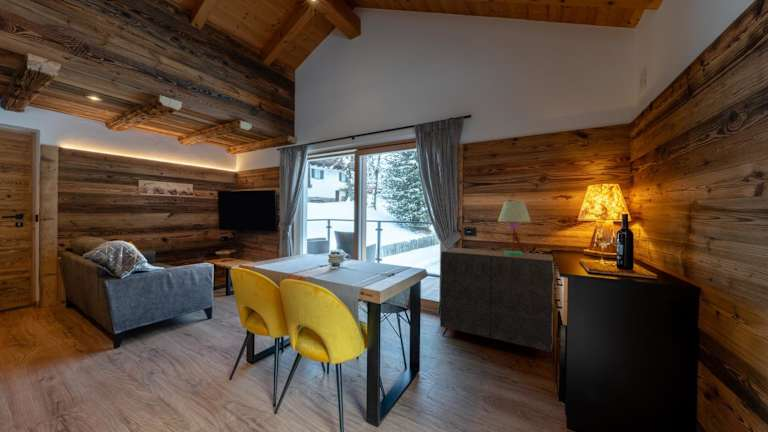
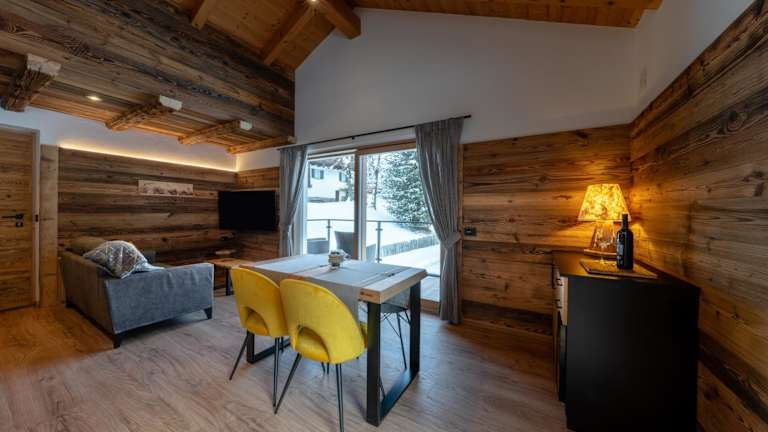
- dresser [439,247,555,363]
- table lamp [497,200,532,256]
